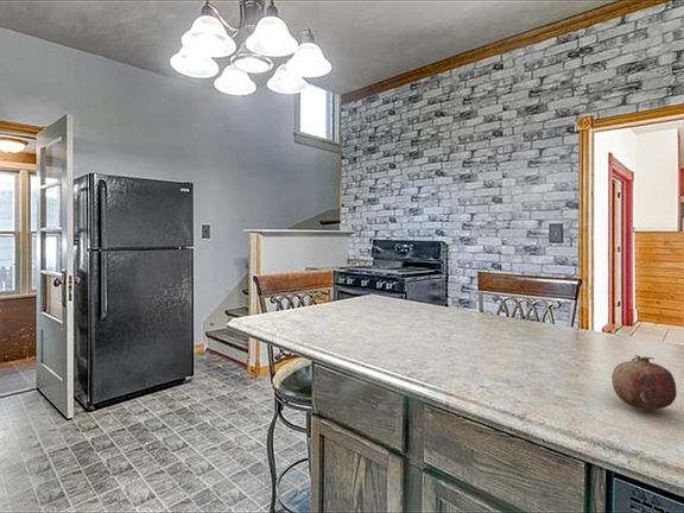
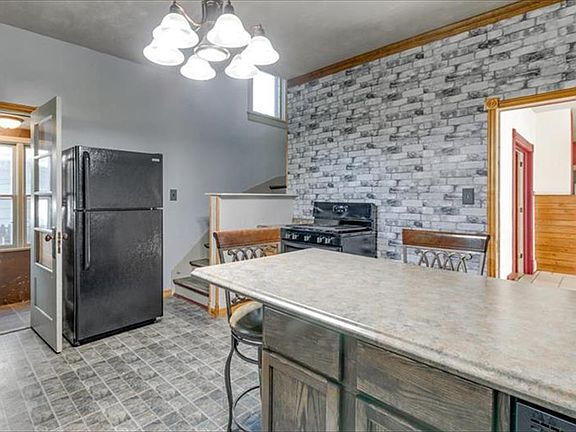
- fruit [610,354,678,412]
